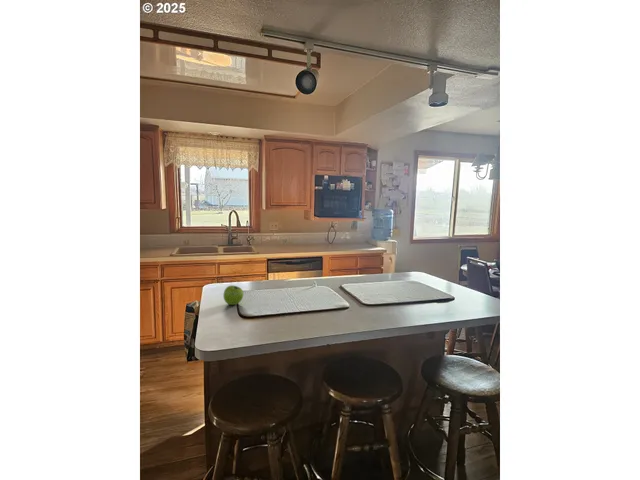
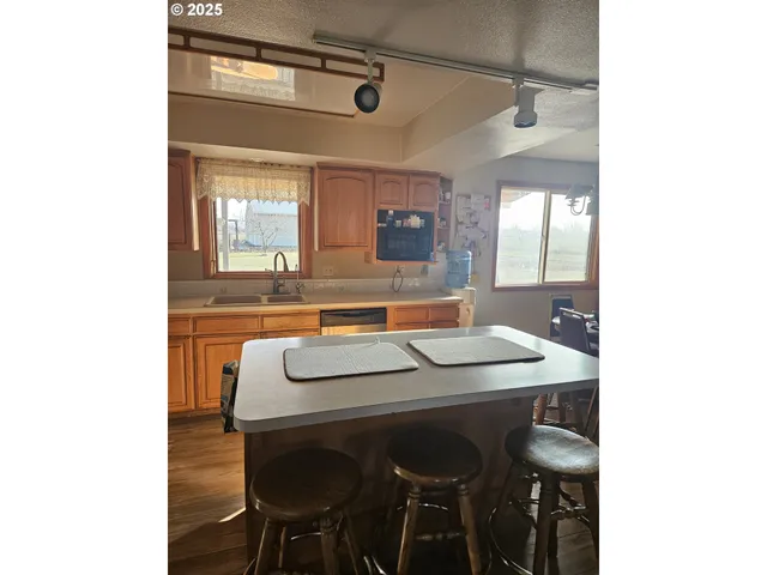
- fruit [223,284,244,306]
